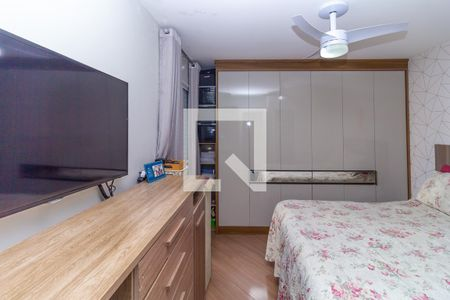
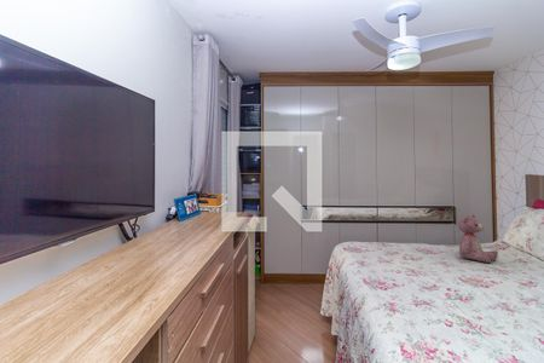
+ teddy bear [457,213,499,264]
